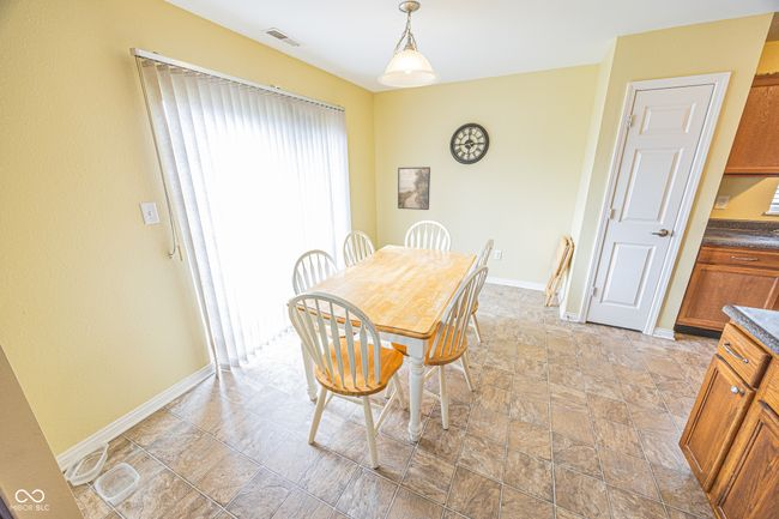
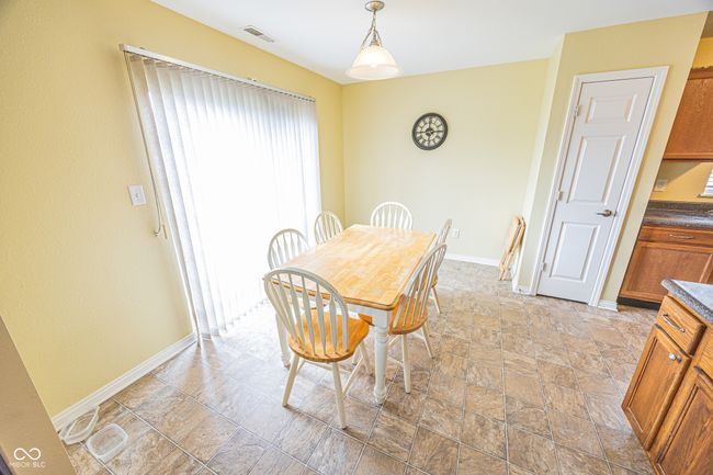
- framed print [397,165,431,211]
